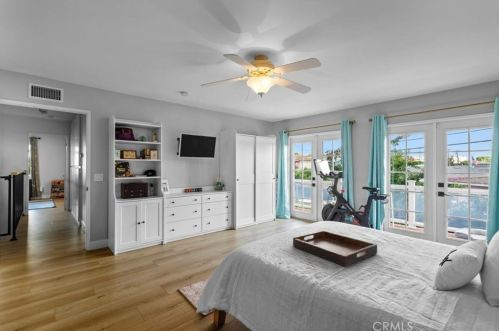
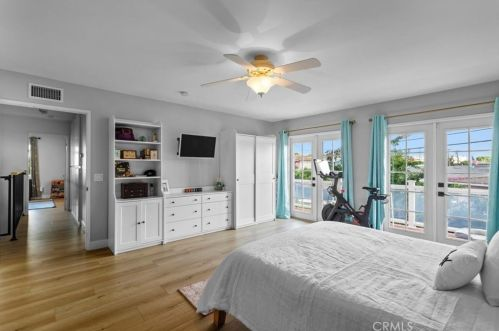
- serving tray [292,230,378,267]
